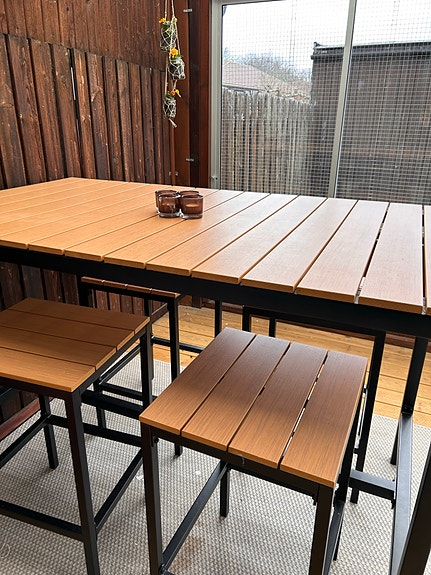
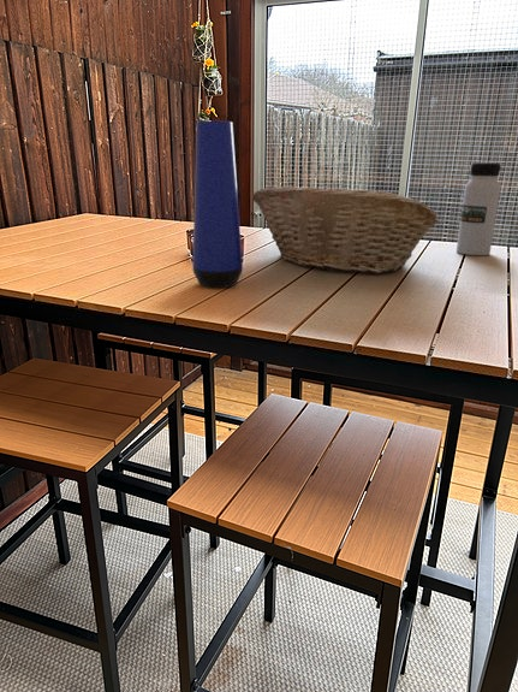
+ fruit basket [251,185,439,274]
+ vase [191,120,244,289]
+ water bottle [456,161,502,256]
